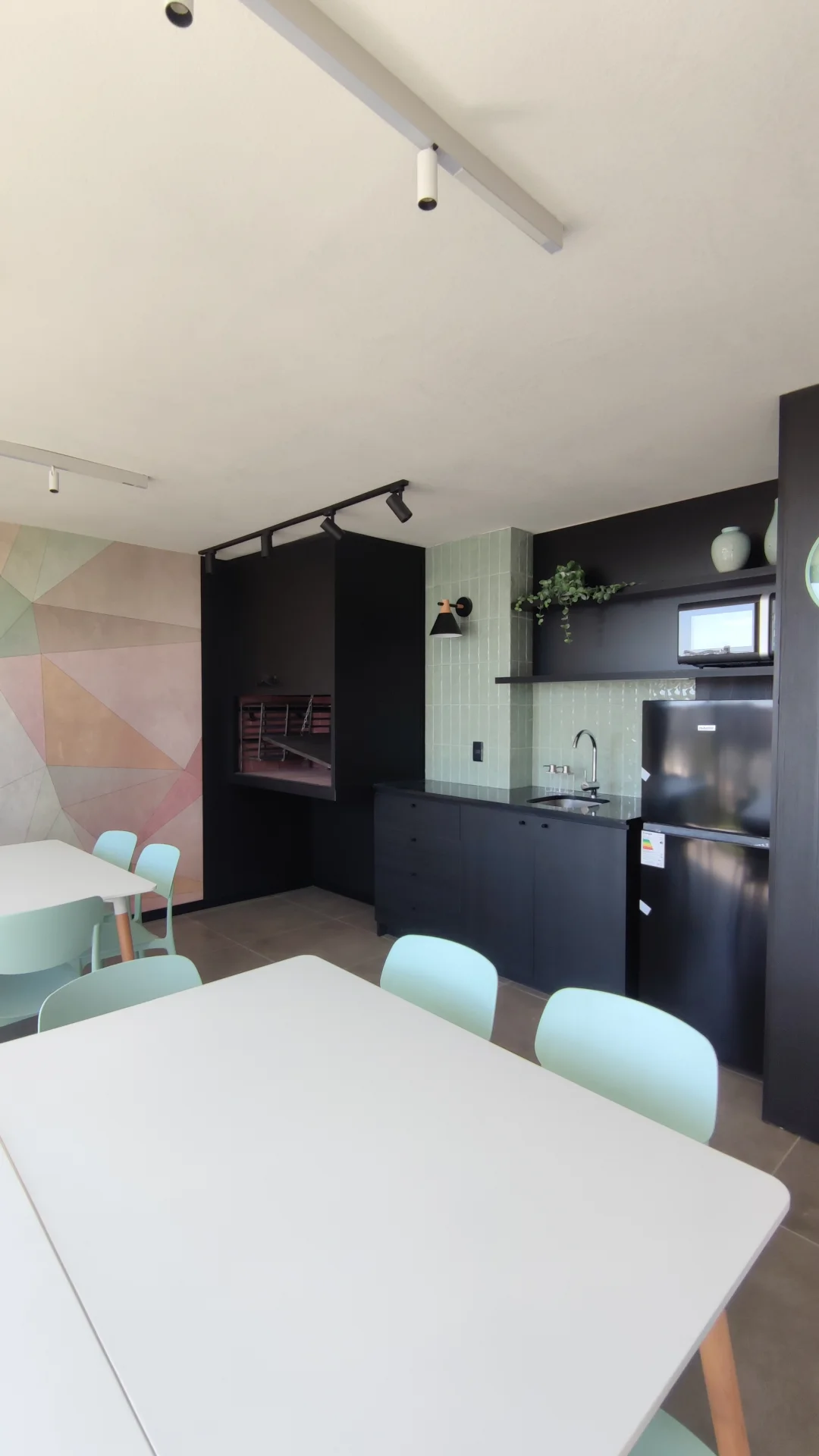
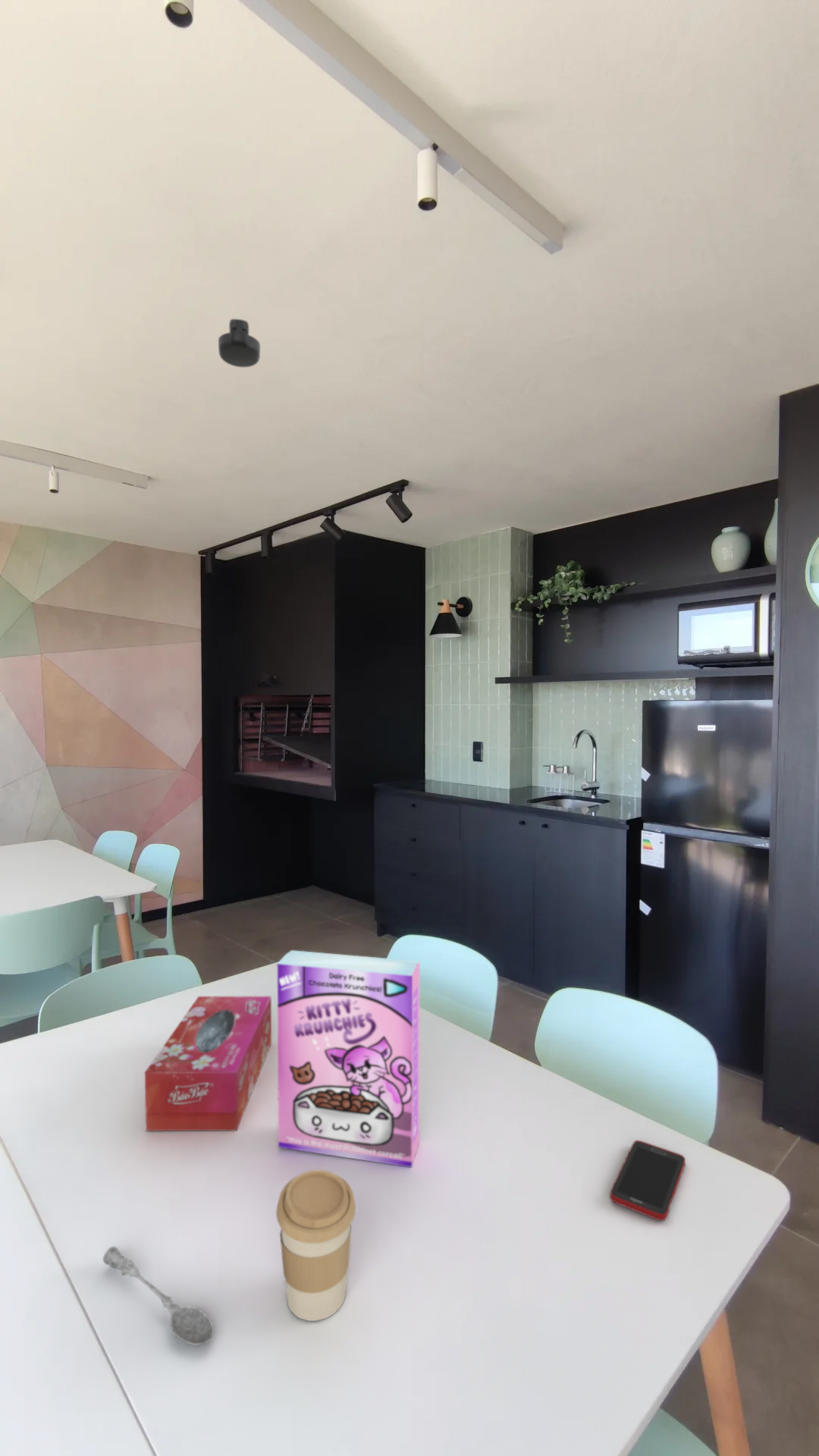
+ cell phone [609,1140,686,1222]
+ soupspoon [102,1246,215,1346]
+ tissue box [144,996,272,1131]
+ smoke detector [218,318,261,368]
+ cereal box [276,949,420,1168]
+ coffee cup [275,1169,356,1322]
